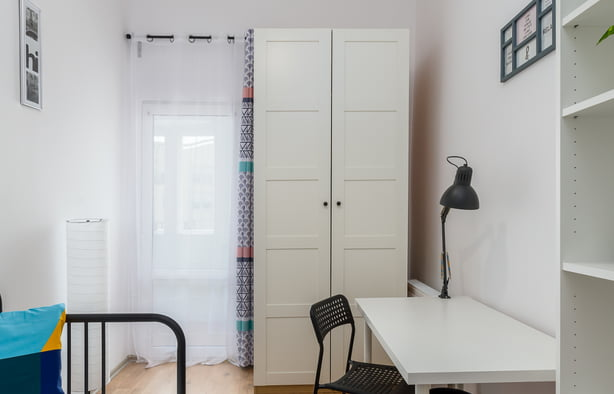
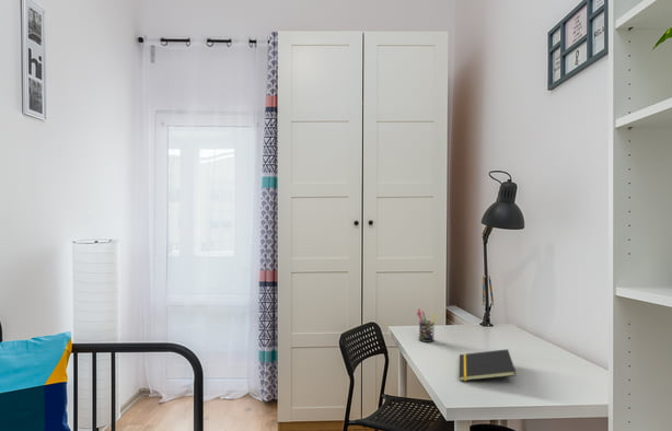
+ pen holder [416,307,438,343]
+ notepad [459,348,518,382]
